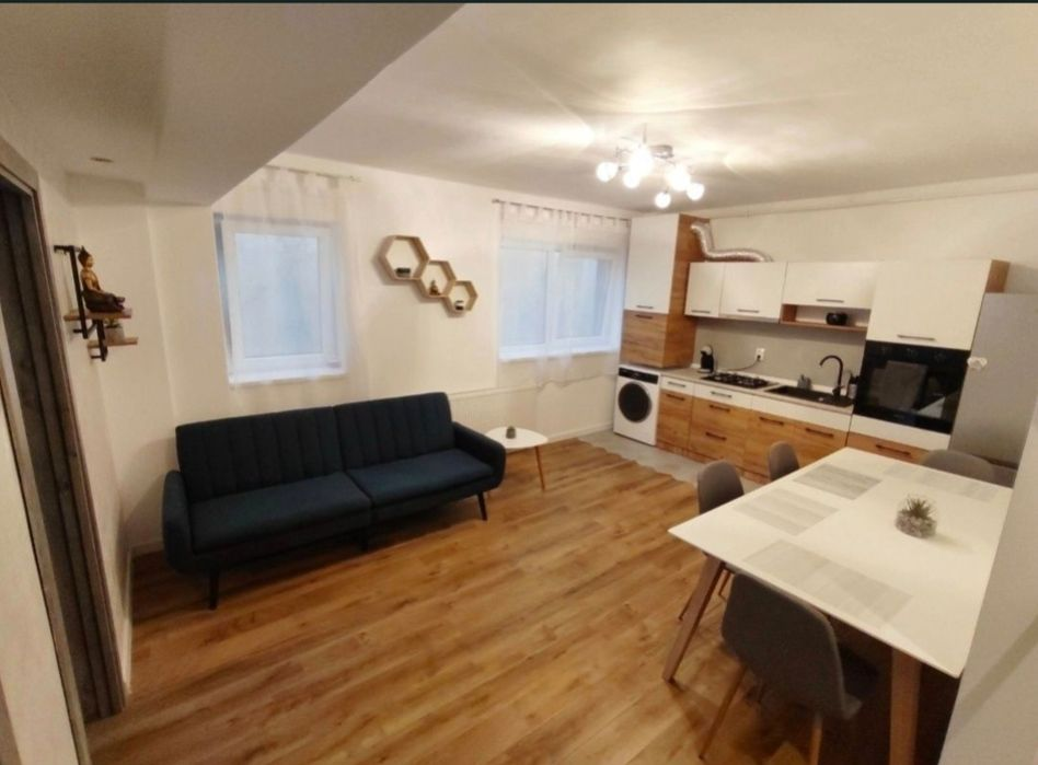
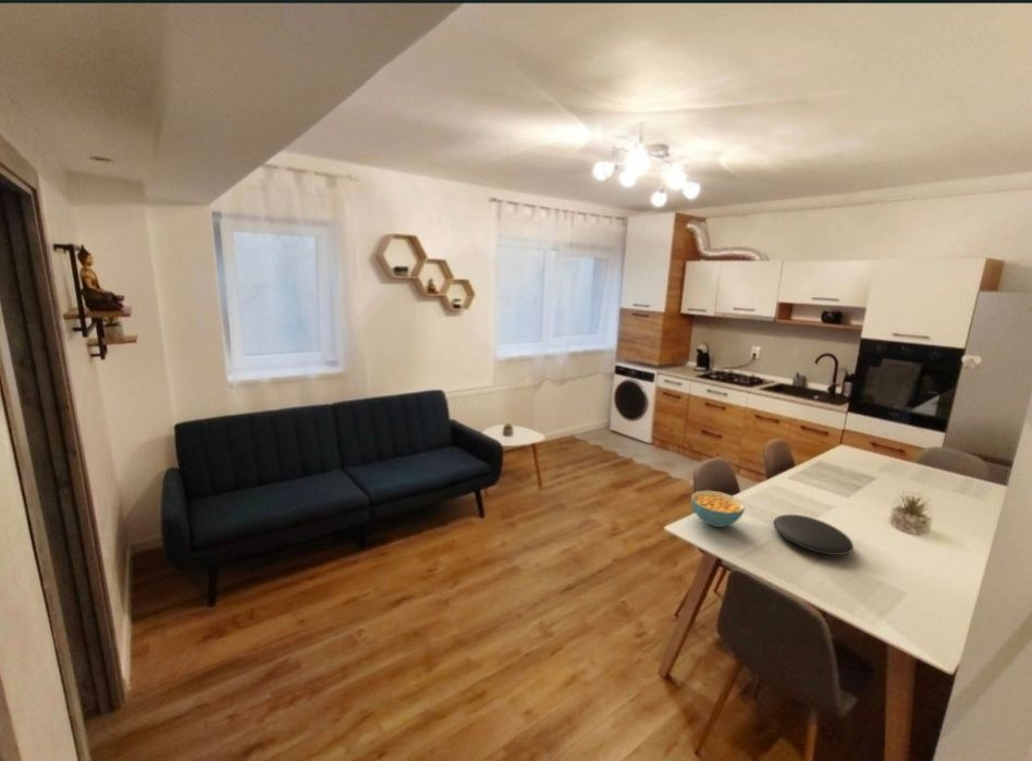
+ plate [773,514,855,556]
+ cereal bowl [690,489,746,528]
